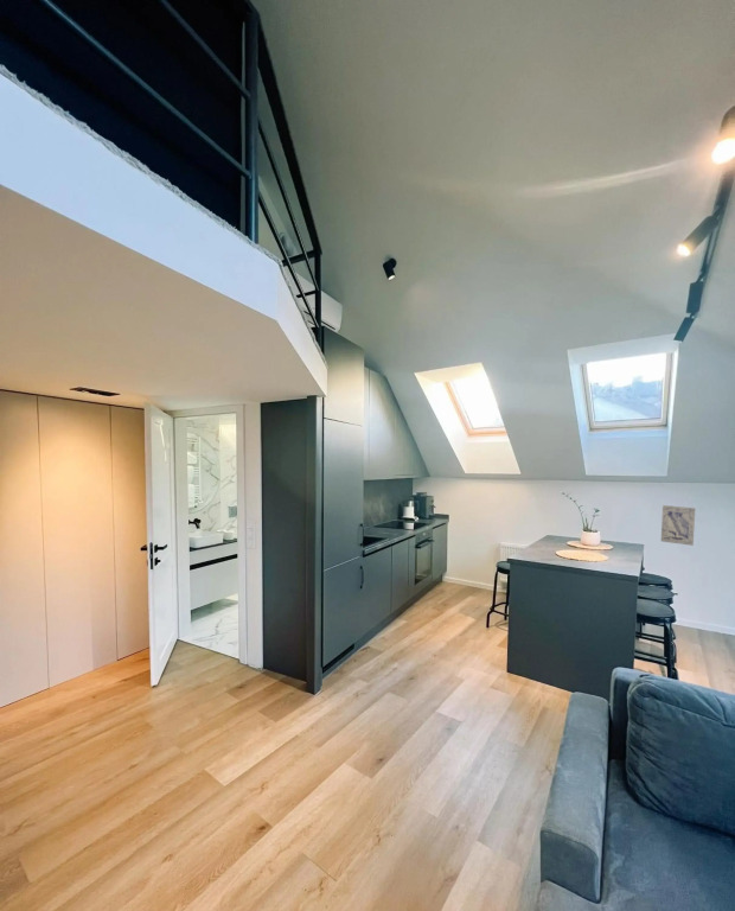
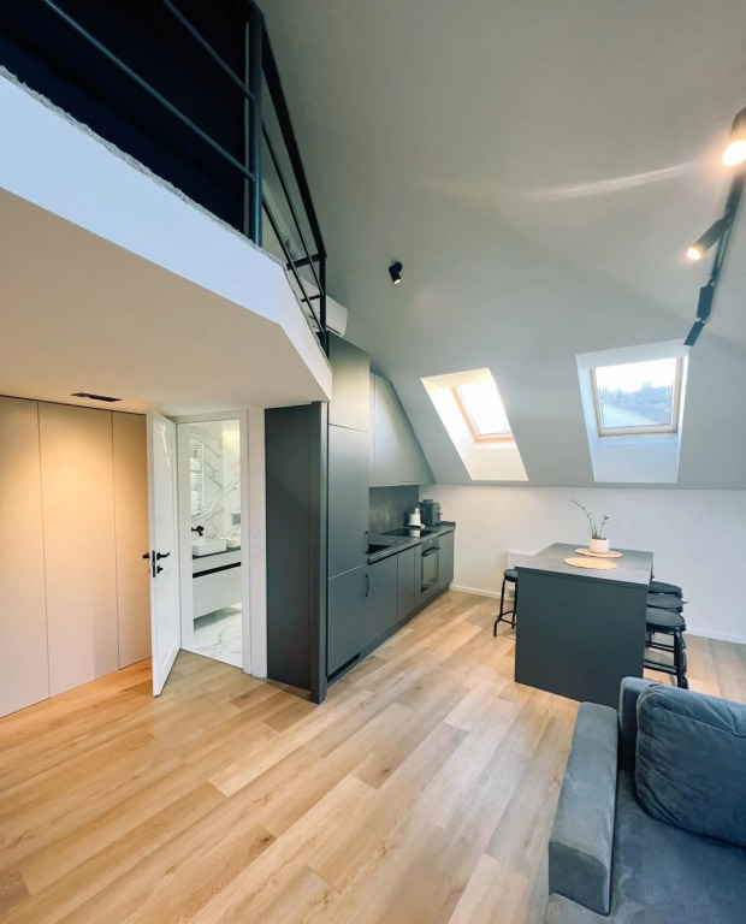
- wall art [660,504,696,547]
